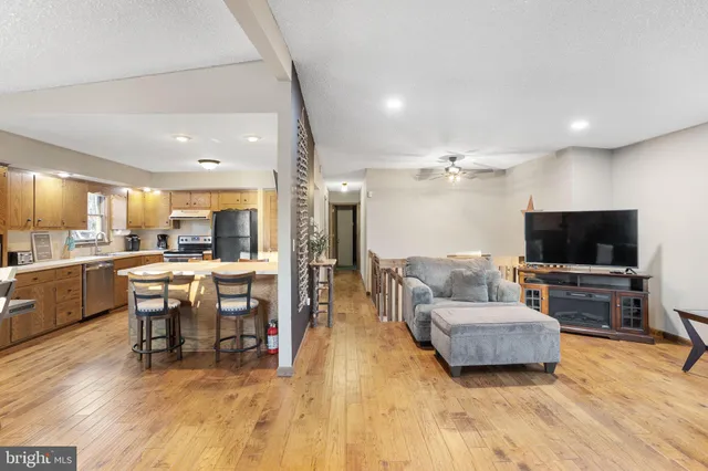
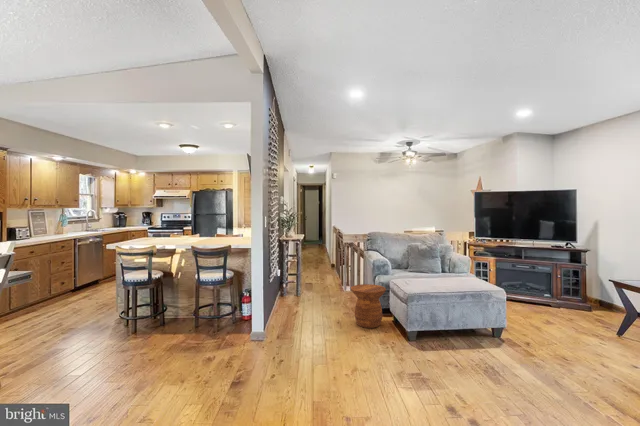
+ side table [350,283,387,329]
